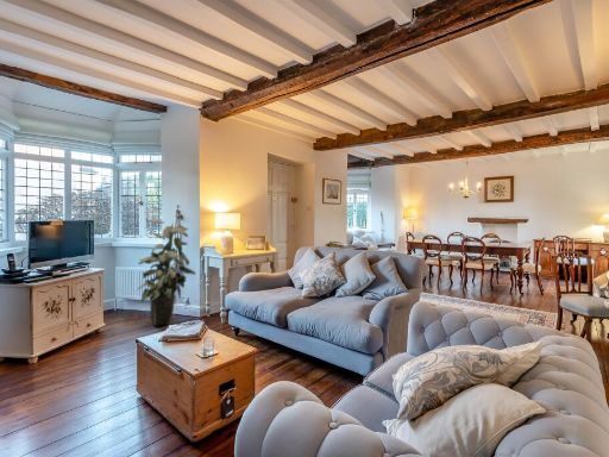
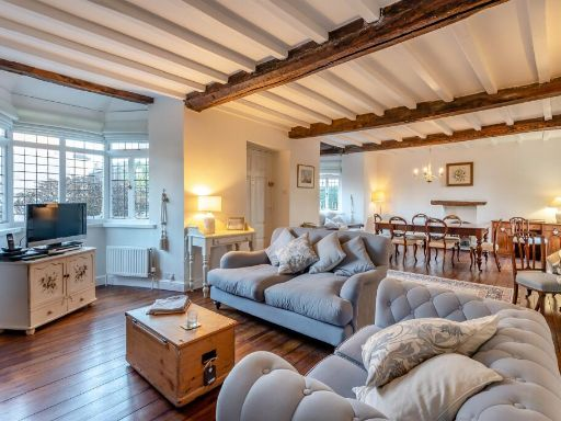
- indoor plant [137,219,197,326]
